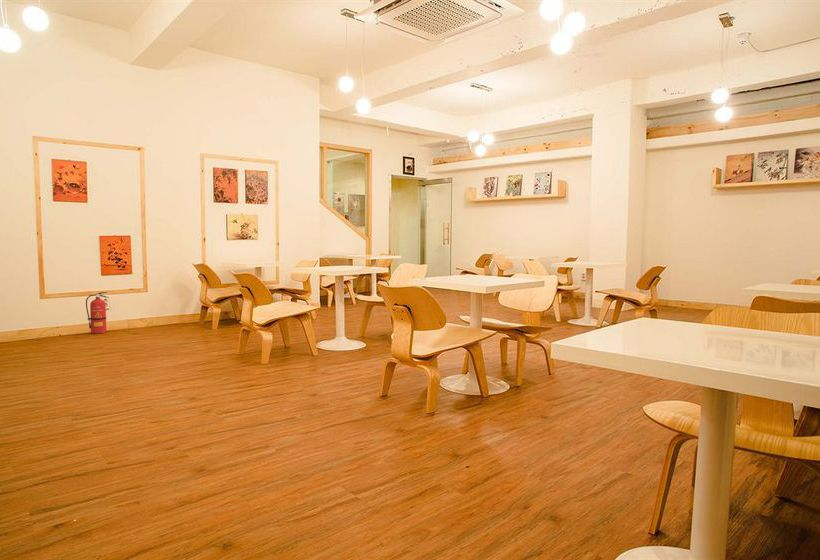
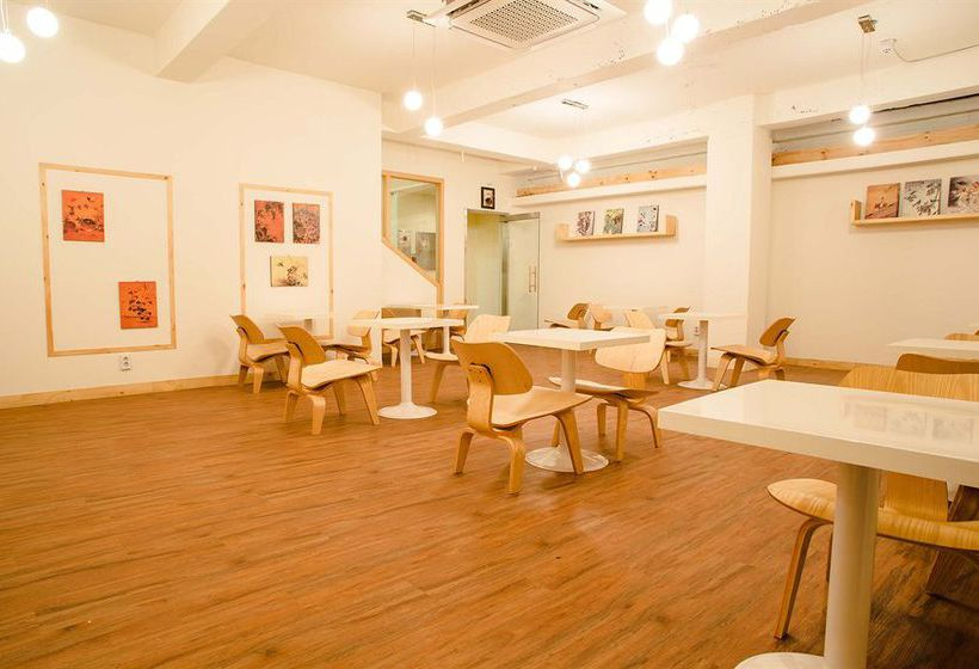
- fire extinguisher [85,291,110,335]
